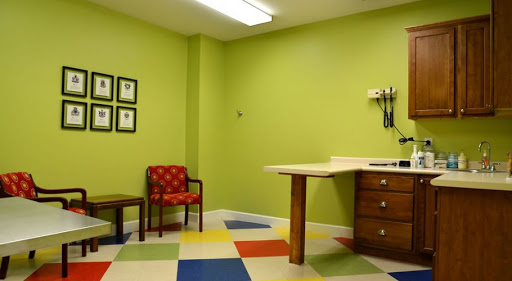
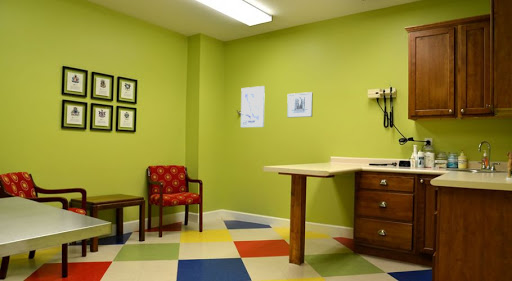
+ wall art [286,91,314,119]
+ wall art [240,85,266,128]
